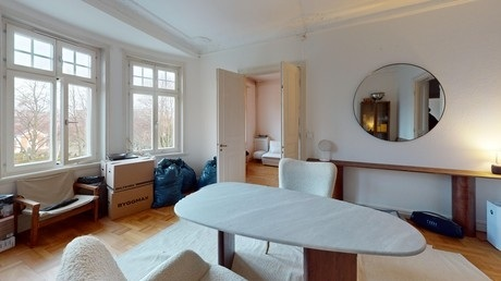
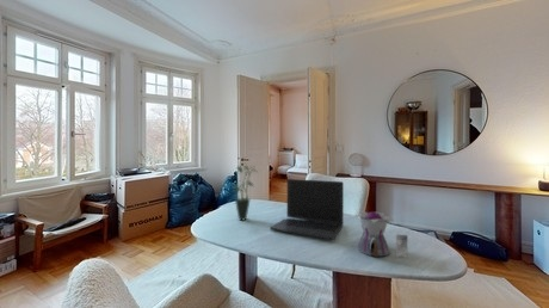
+ teapot [352,210,408,259]
+ laptop [269,178,345,240]
+ potted plant [234,161,259,222]
